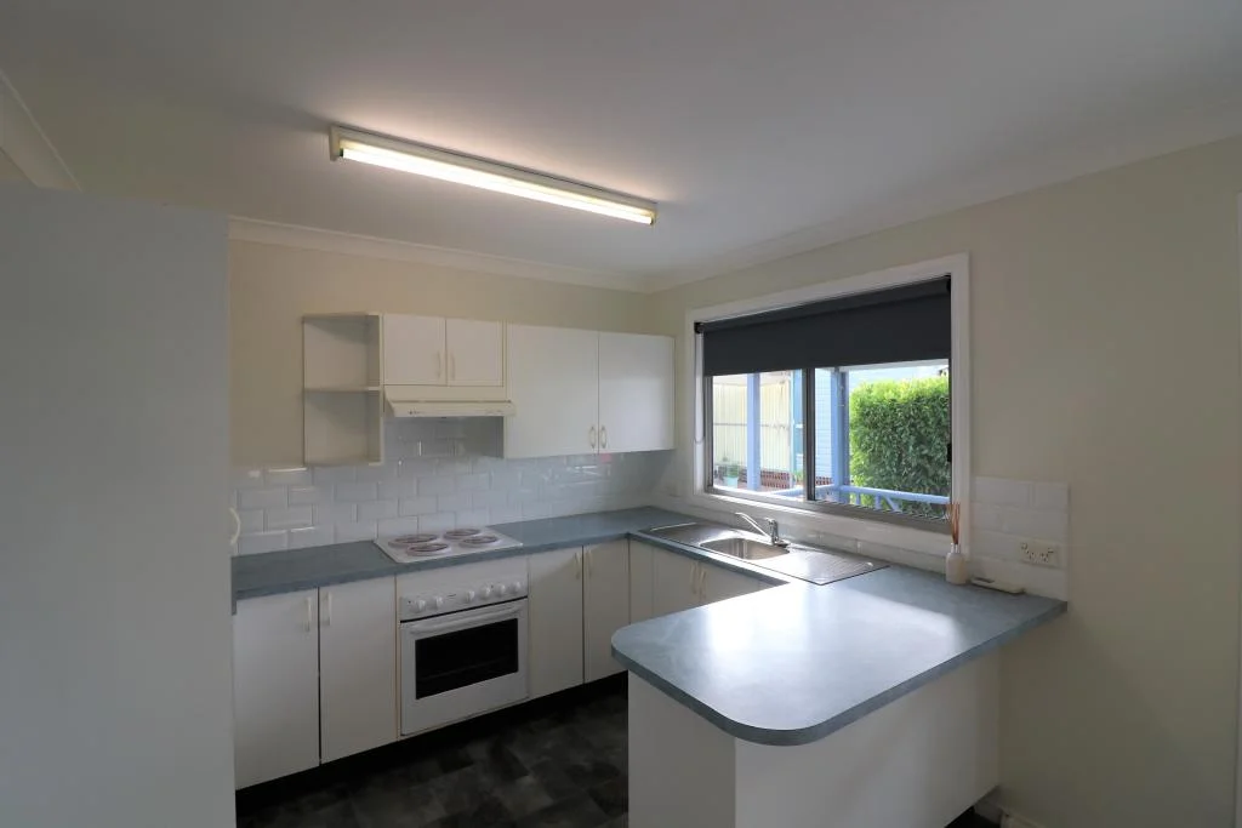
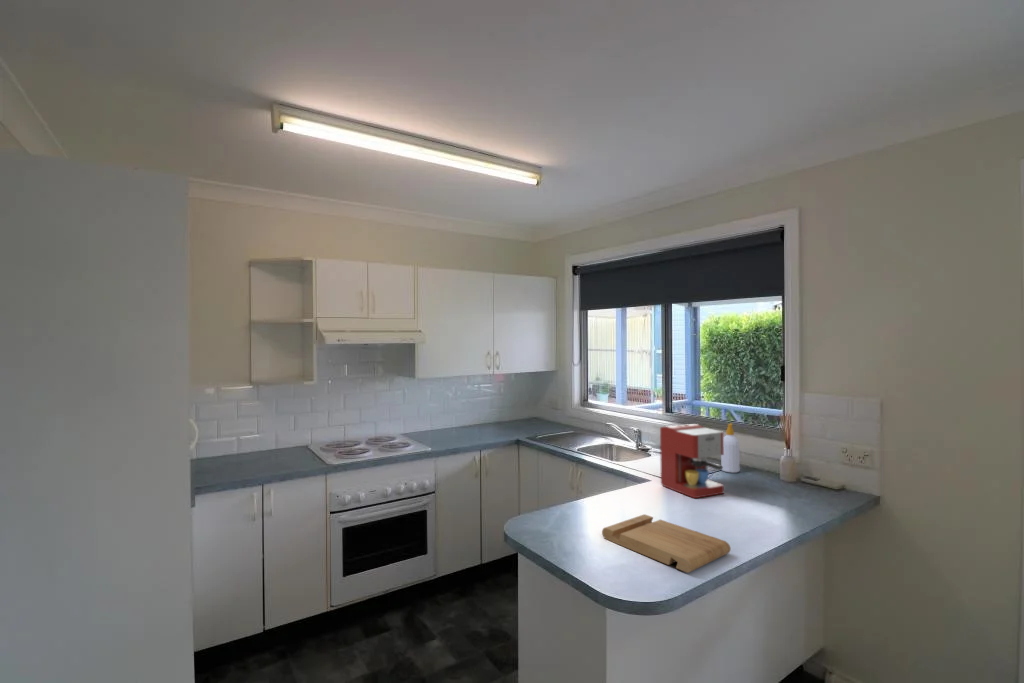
+ cutting board [601,513,732,574]
+ soap bottle [720,422,741,474]
+ coffee maker [659,423,725,499]
